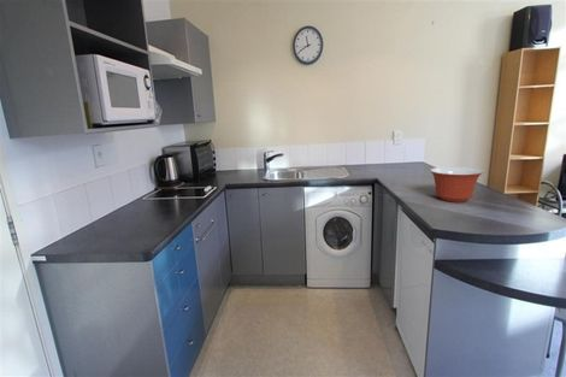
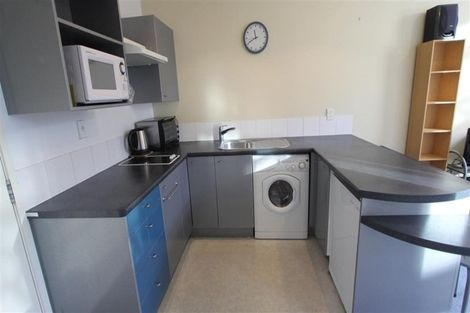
- mixing bowl [429,166,484,204]
